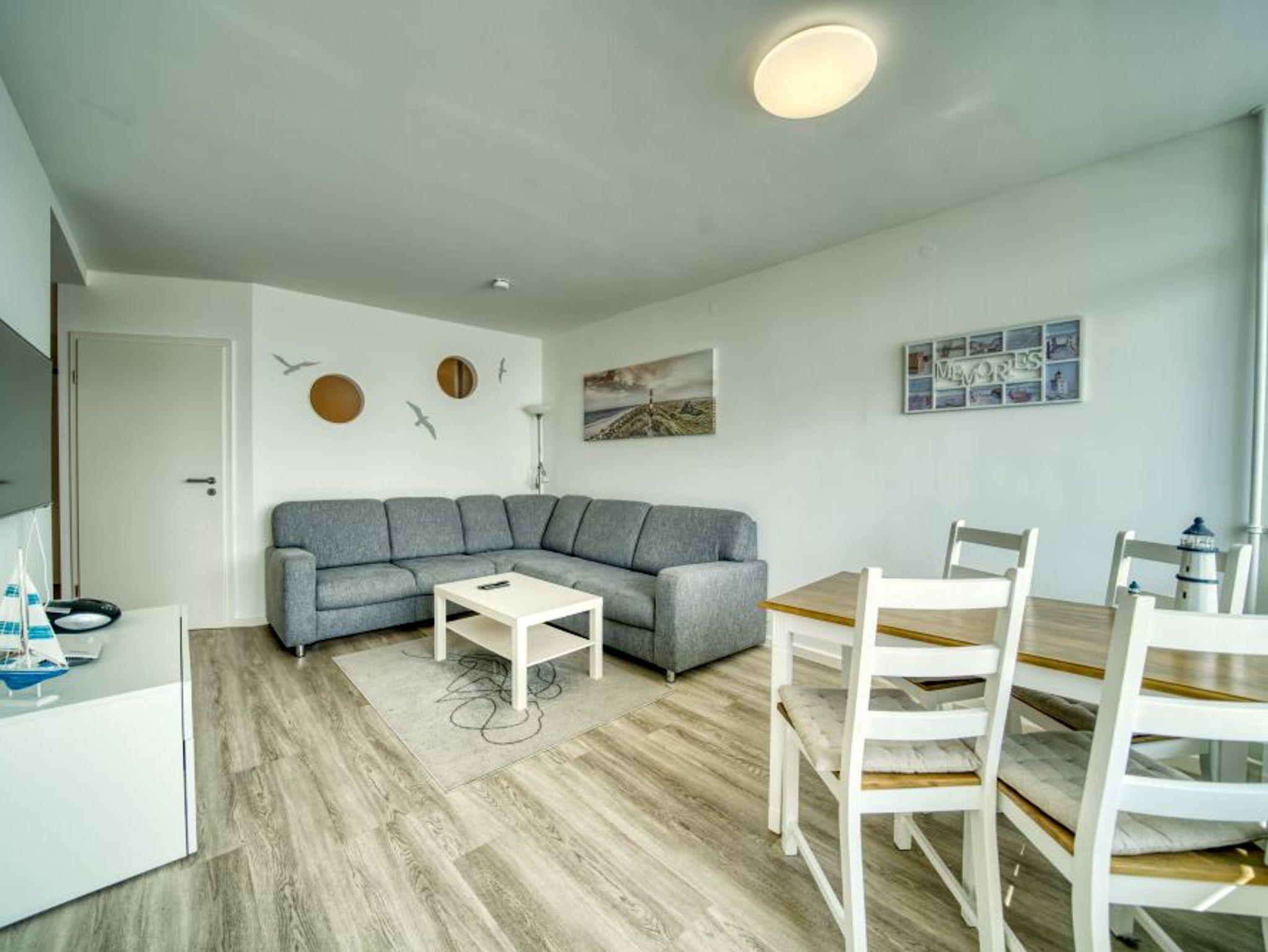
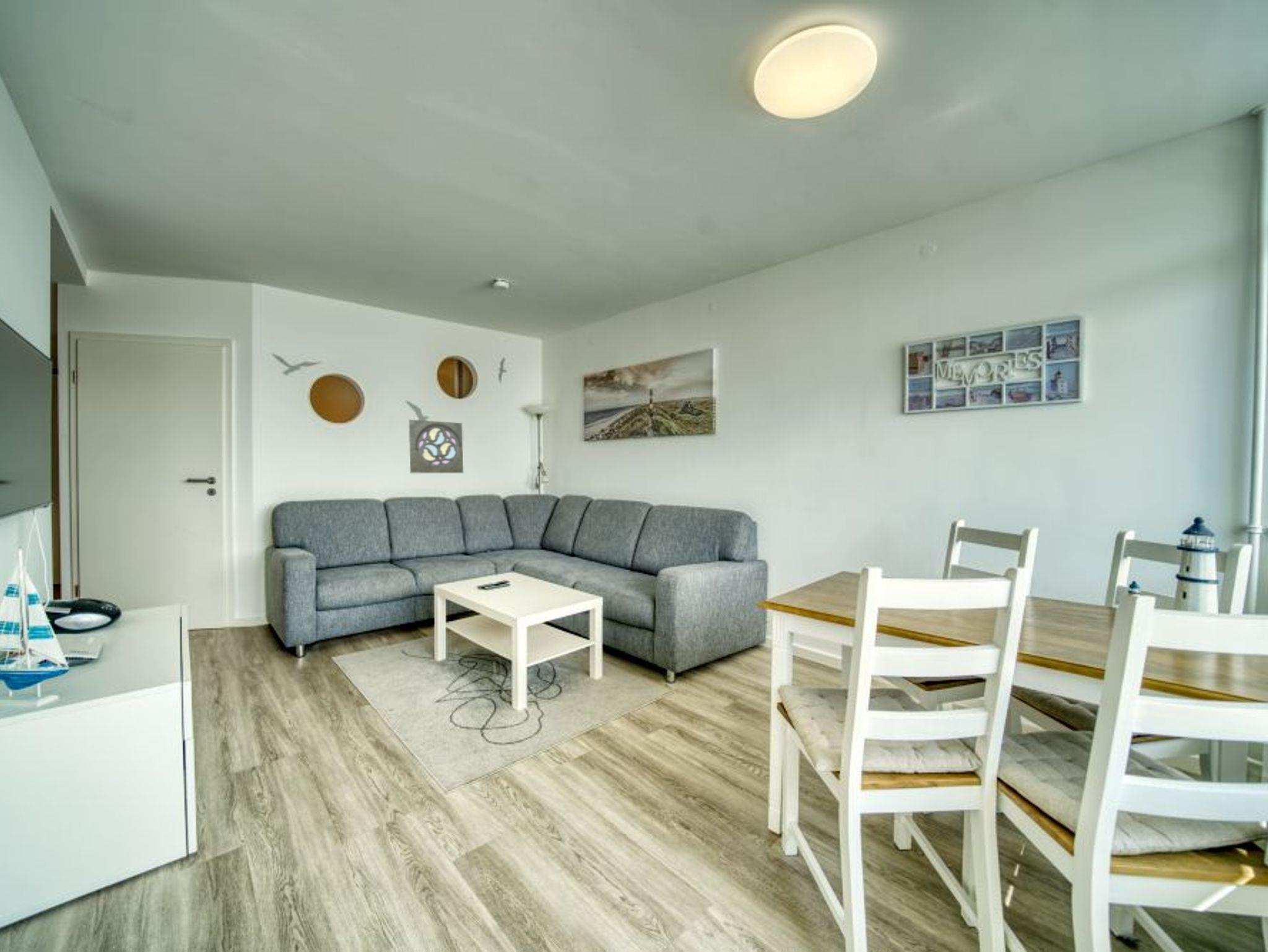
+ wall ornament [409,419,464,474]
